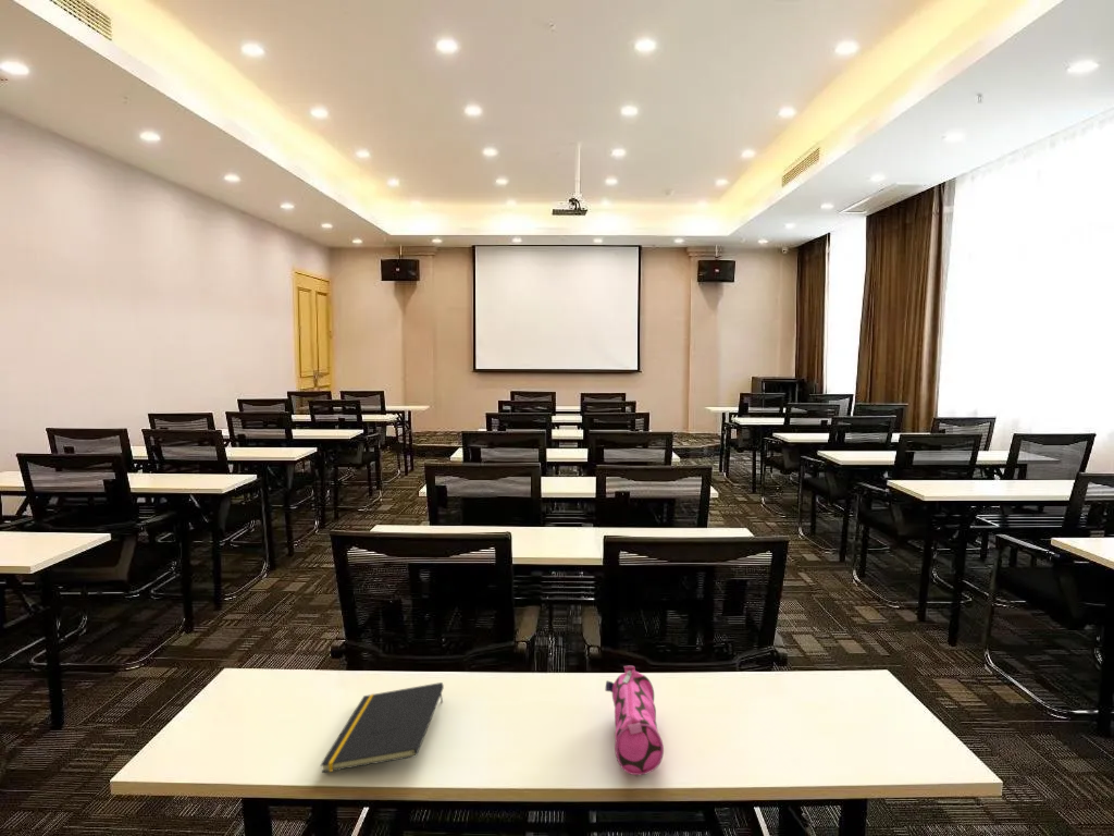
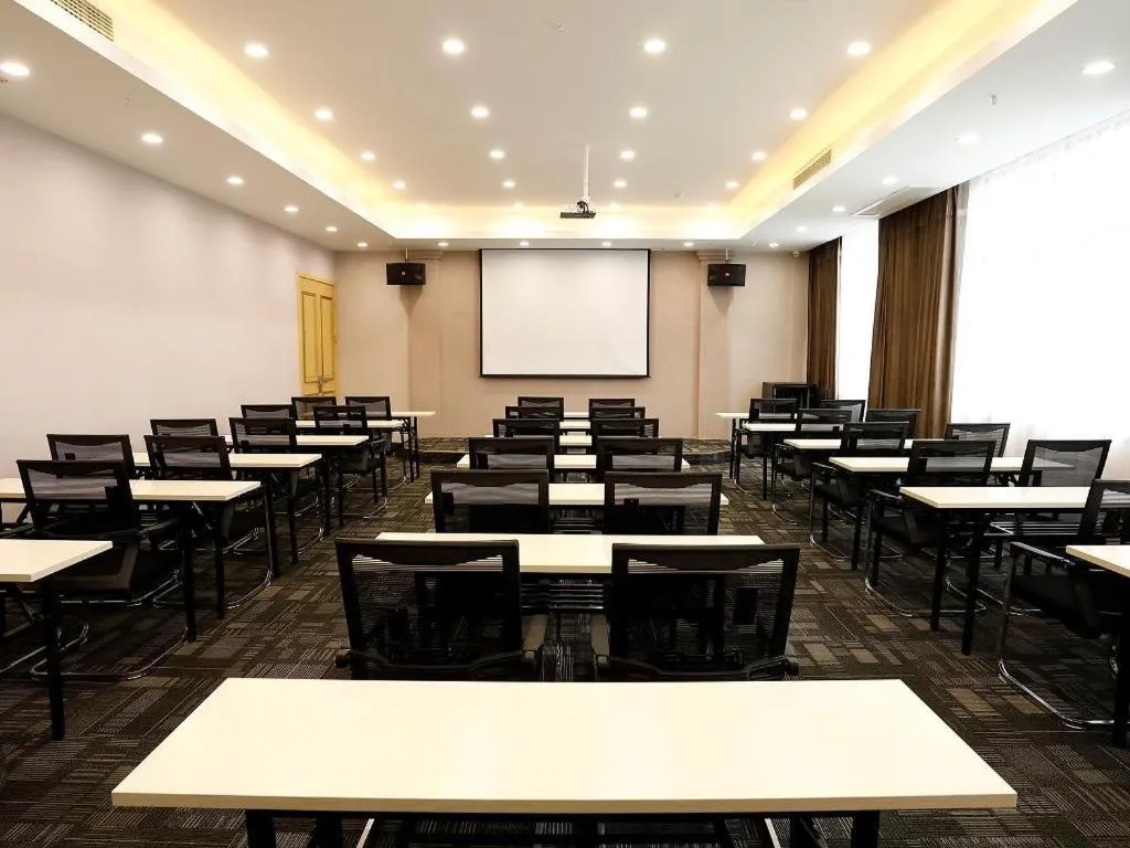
- notepad [320,681,445,774]
- pencil case [604,665,665,776]
